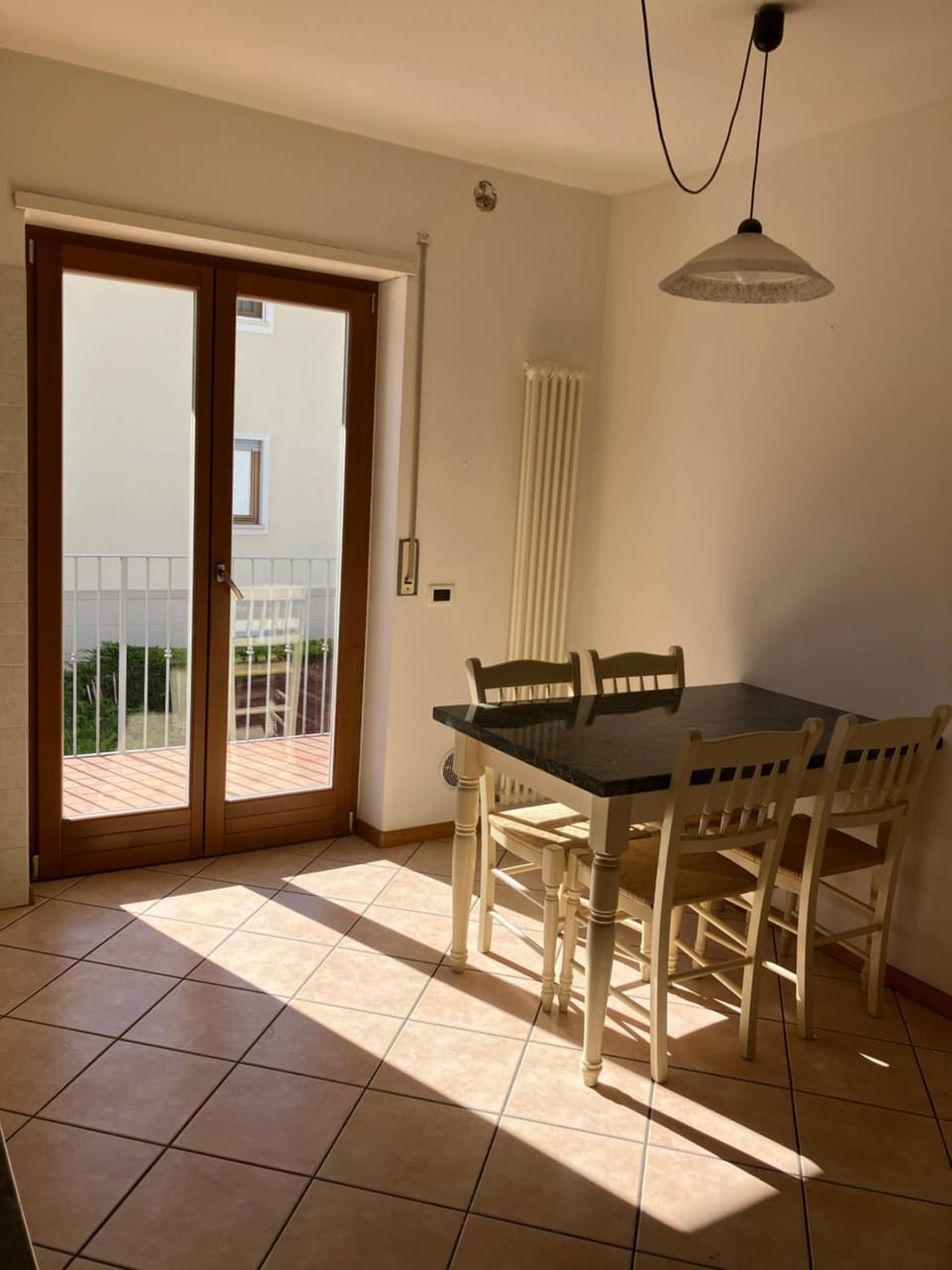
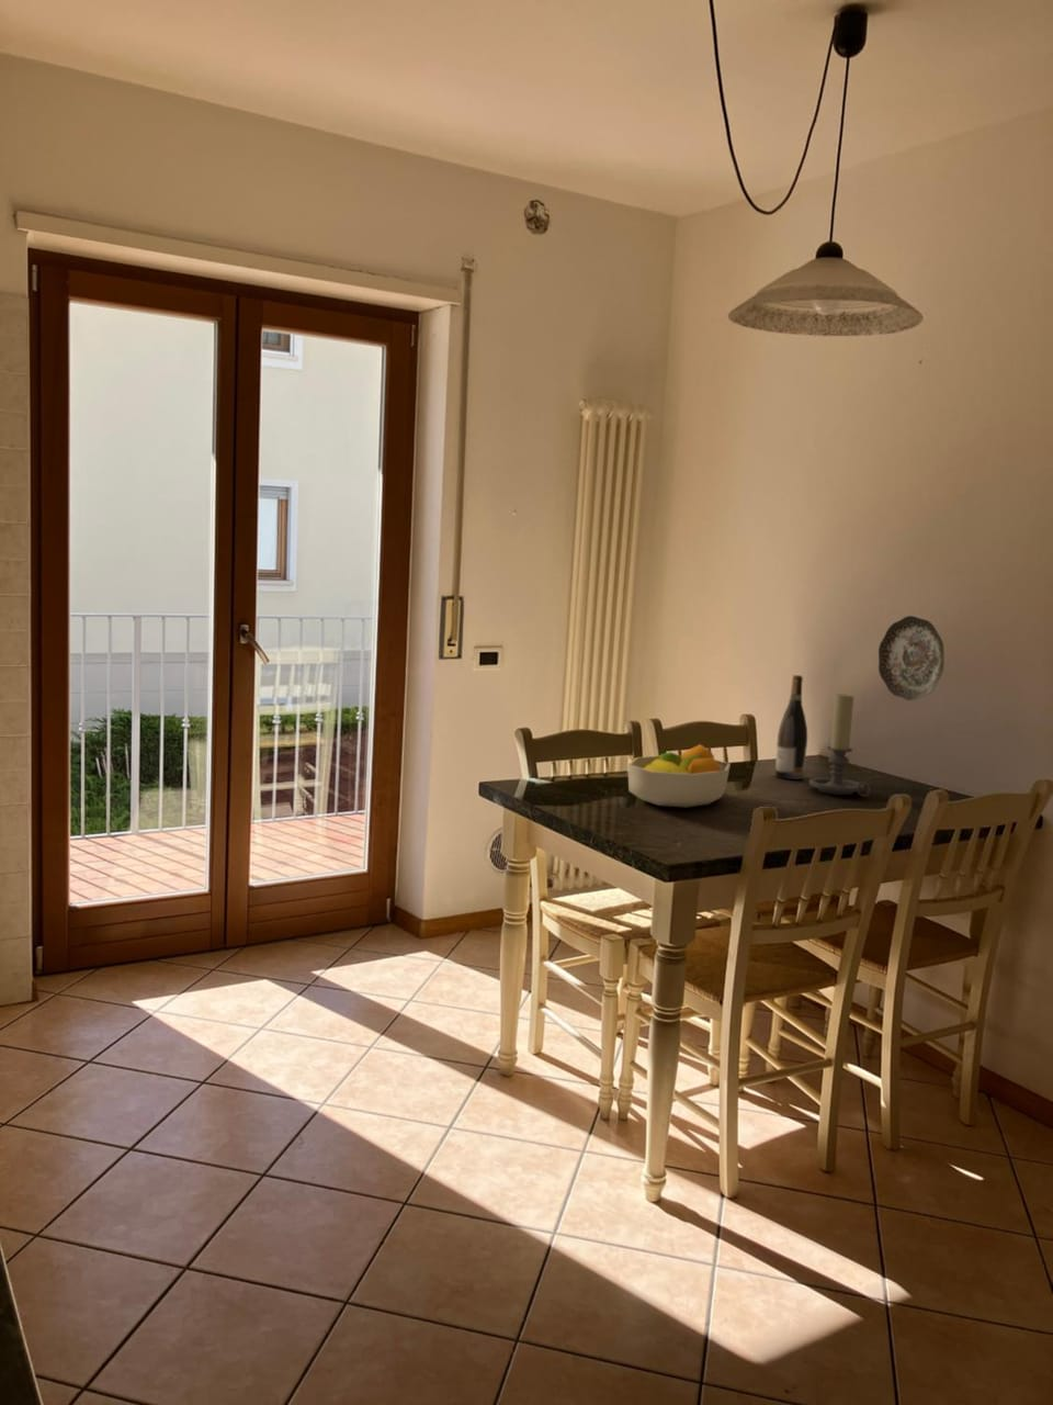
+ candle holder [809,691,872,798]
+ fruit bowl [626,743,731,808]
+ wine bottle [774,674,809,780]
+ decorative plate [877,615,946,701]
